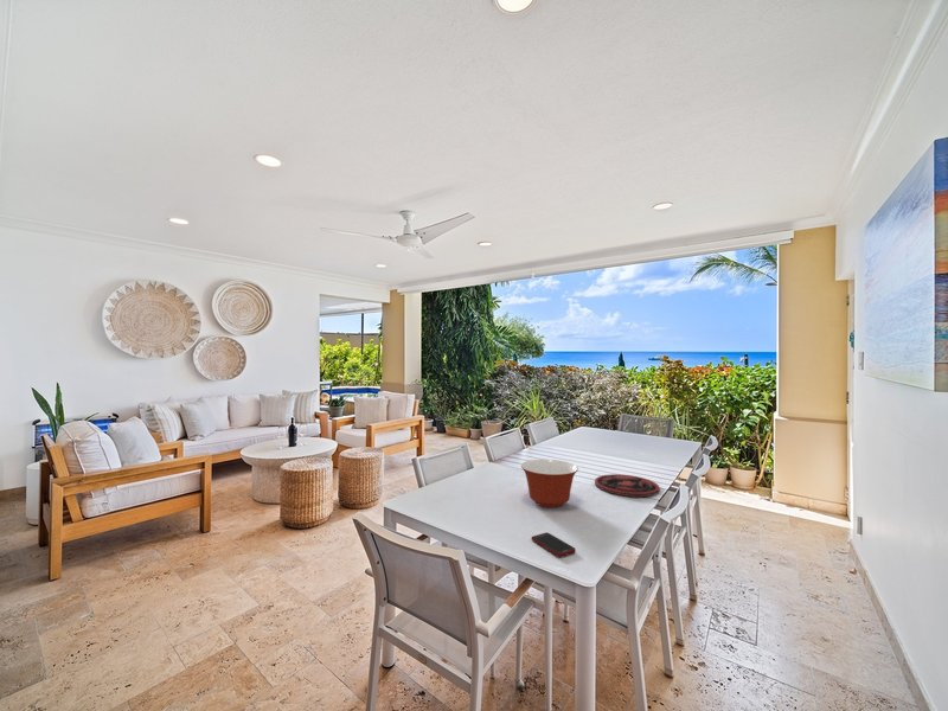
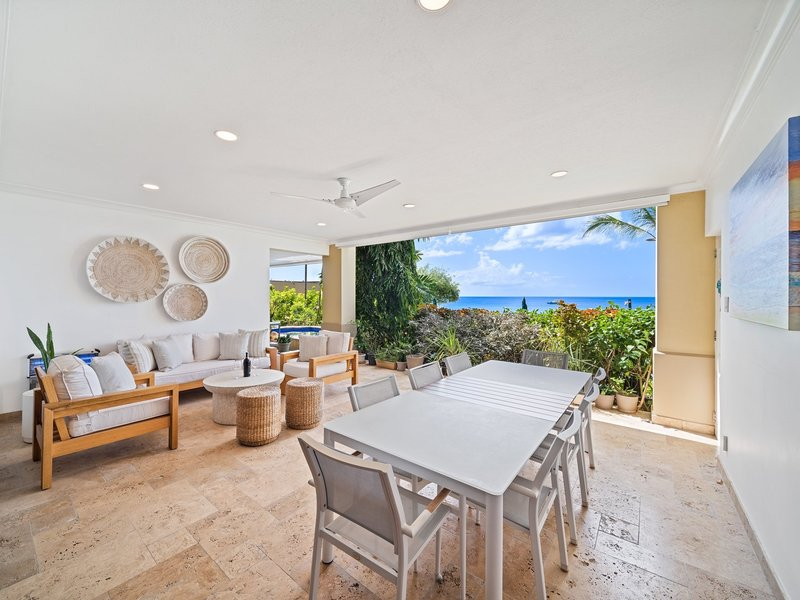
- cell phone [531,532,577,558]
- plate [594,473,661,498]
- mixing bowl [520,459,579,508]
